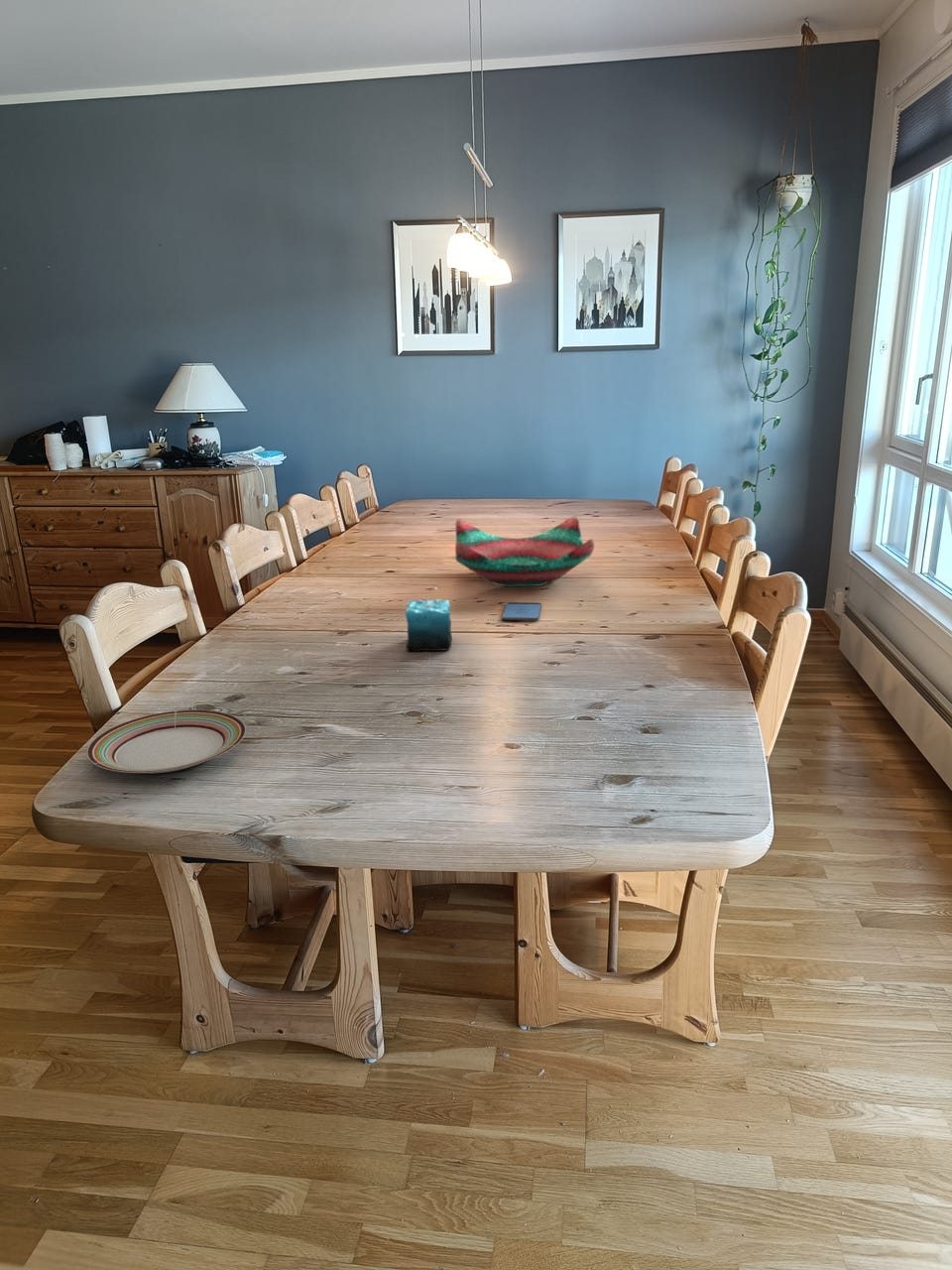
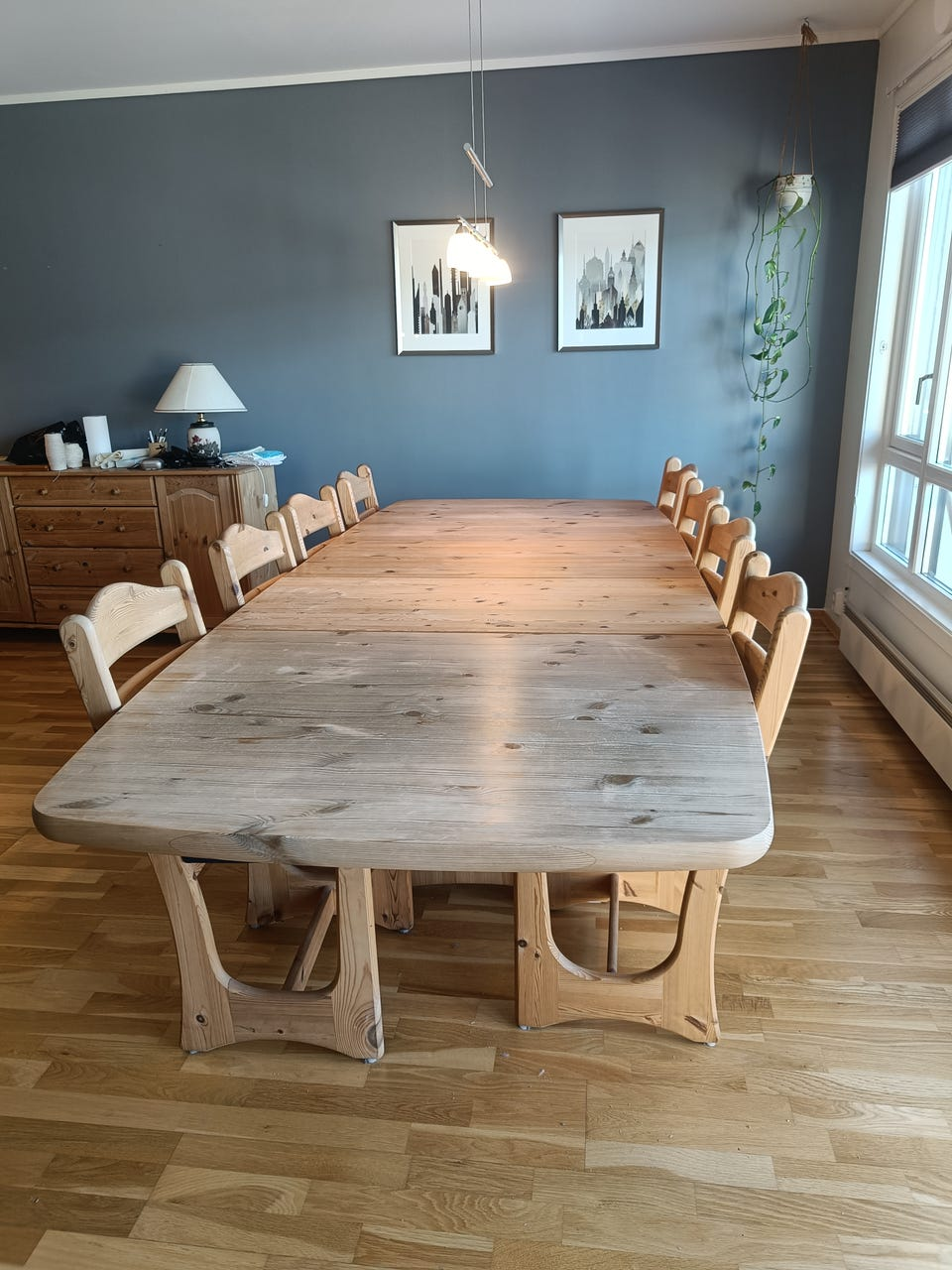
- plate [86,709,247,774]
- decorative bowl [454,515,595,587]
- candle [404,588,453,652]
- smartphone [501,601,542,622]
